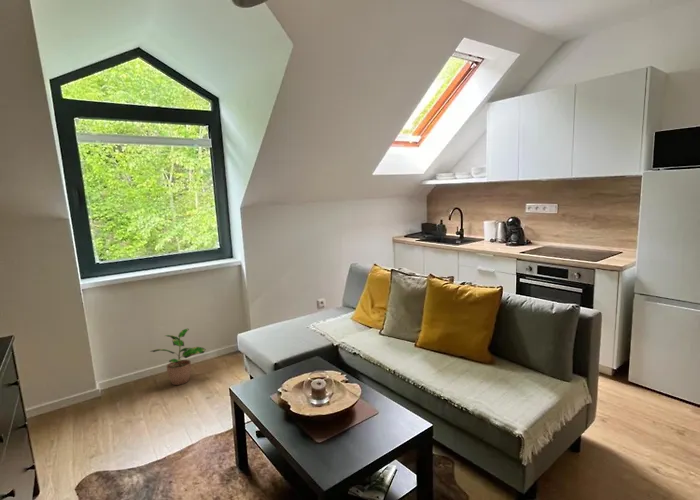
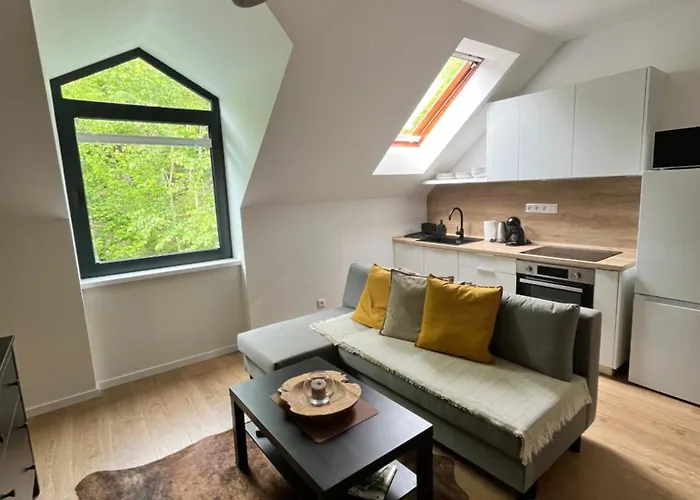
- potted plant [148,328,206,386]
